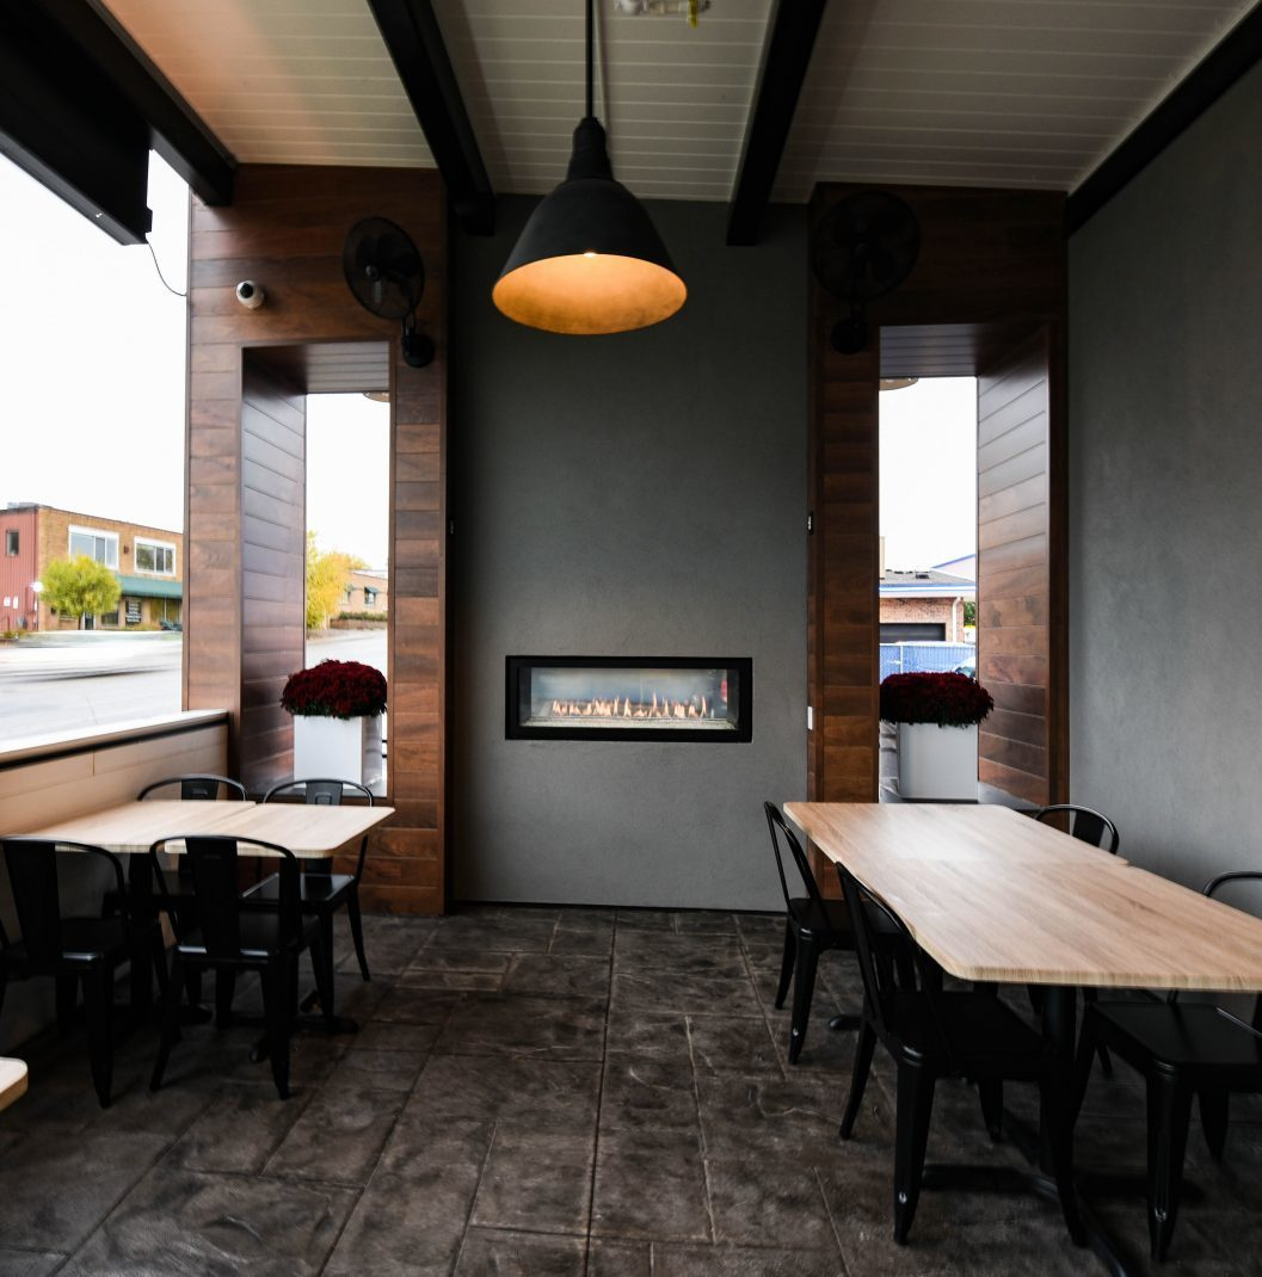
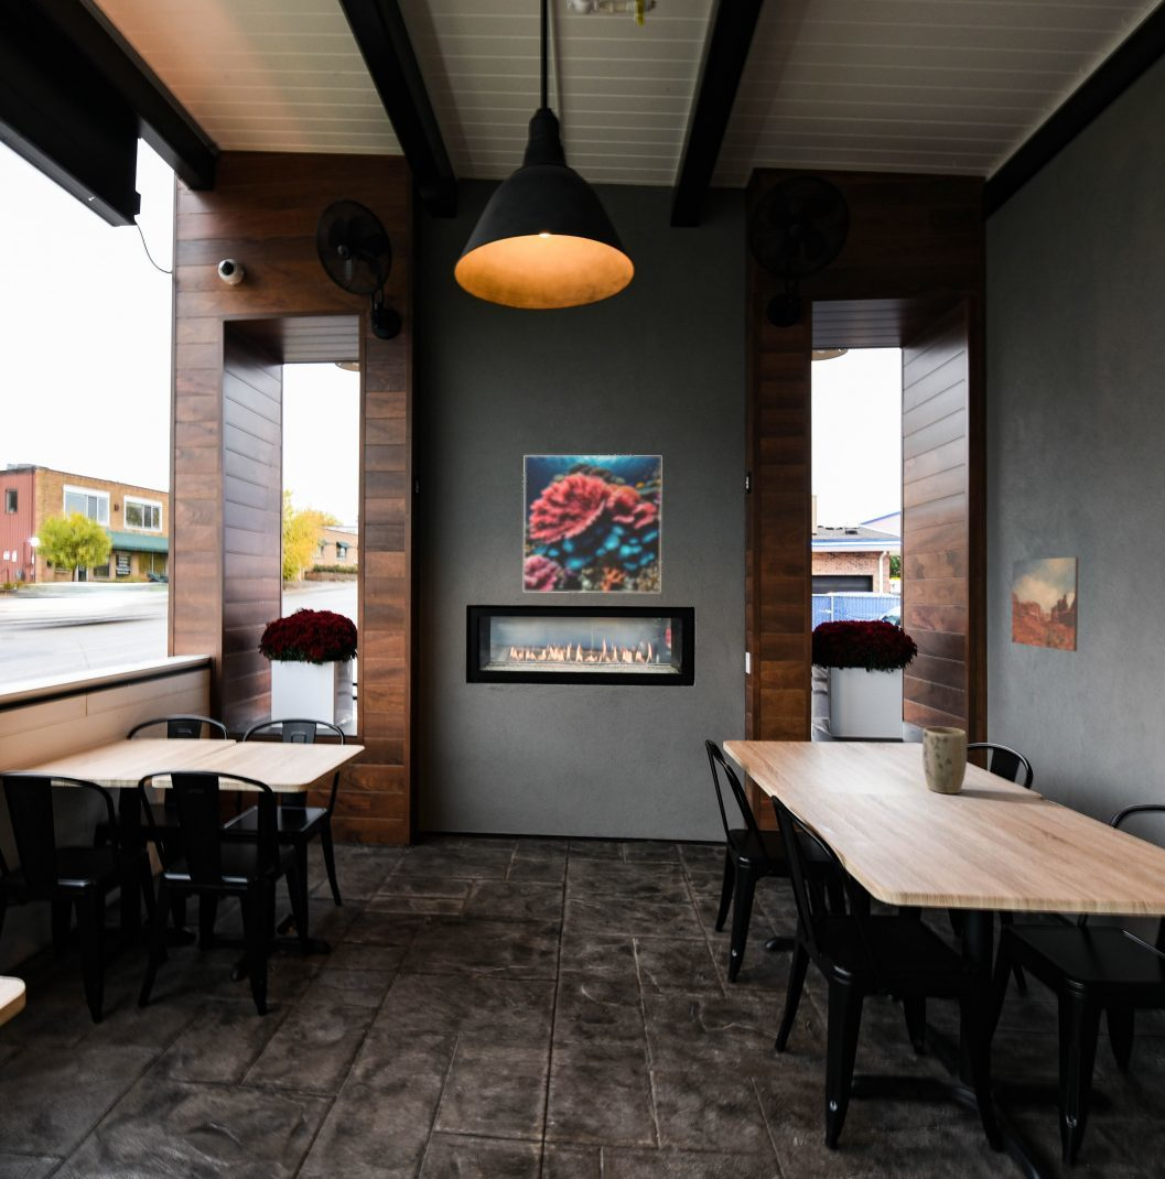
+ wall art [1011,556,1080,652]
+ plant pot [921,726,968,794]
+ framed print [522,454,662,594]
